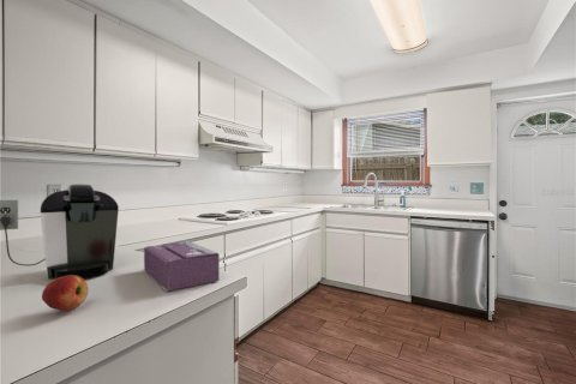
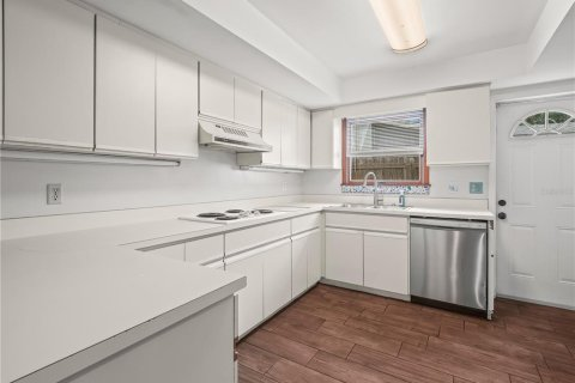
- tissue box [143,240,221,293]
- apple [41,275,89,312]
- coffee maker [0,182,120,281]
